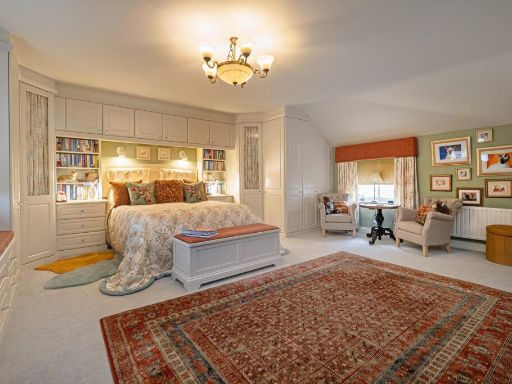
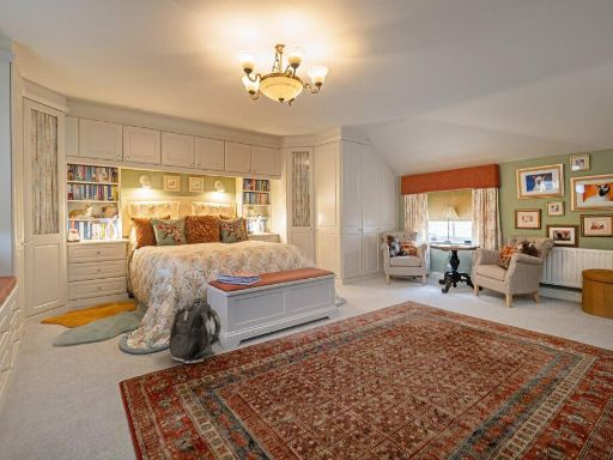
+ backpack [168,297,221,364]
